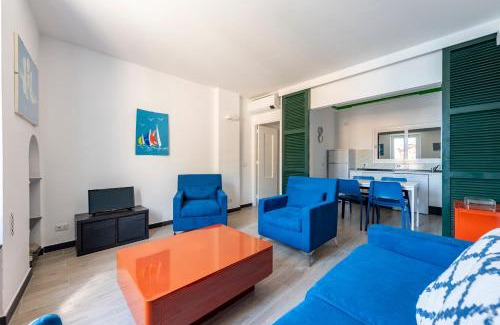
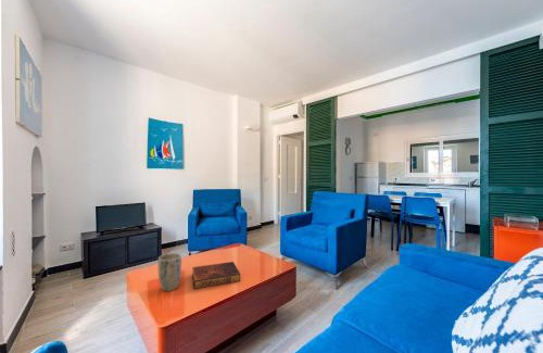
+ book [191,261,241,290]
+ plant pot [157,252,182,292]
